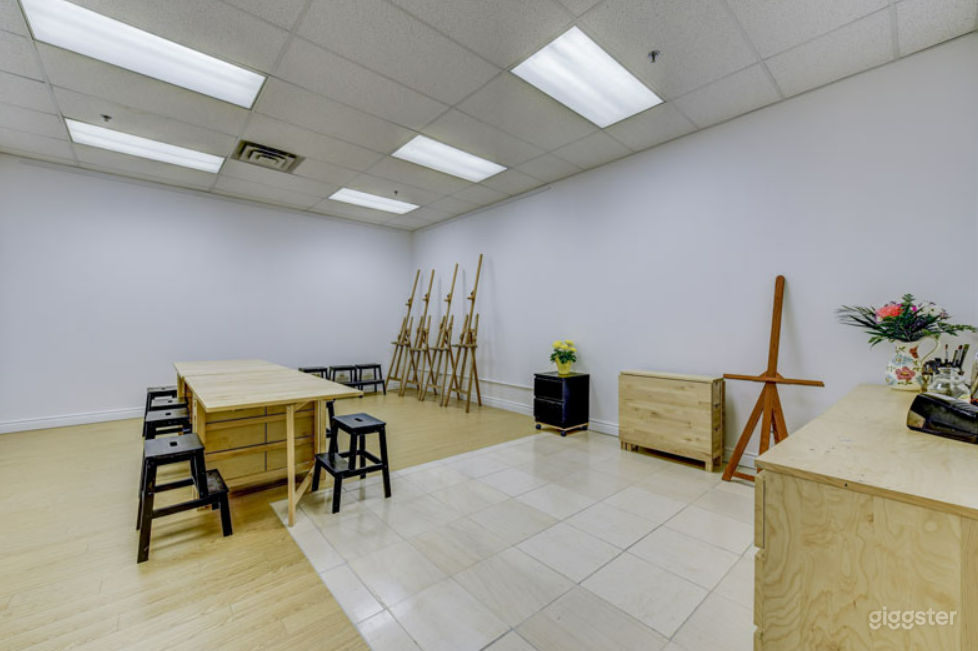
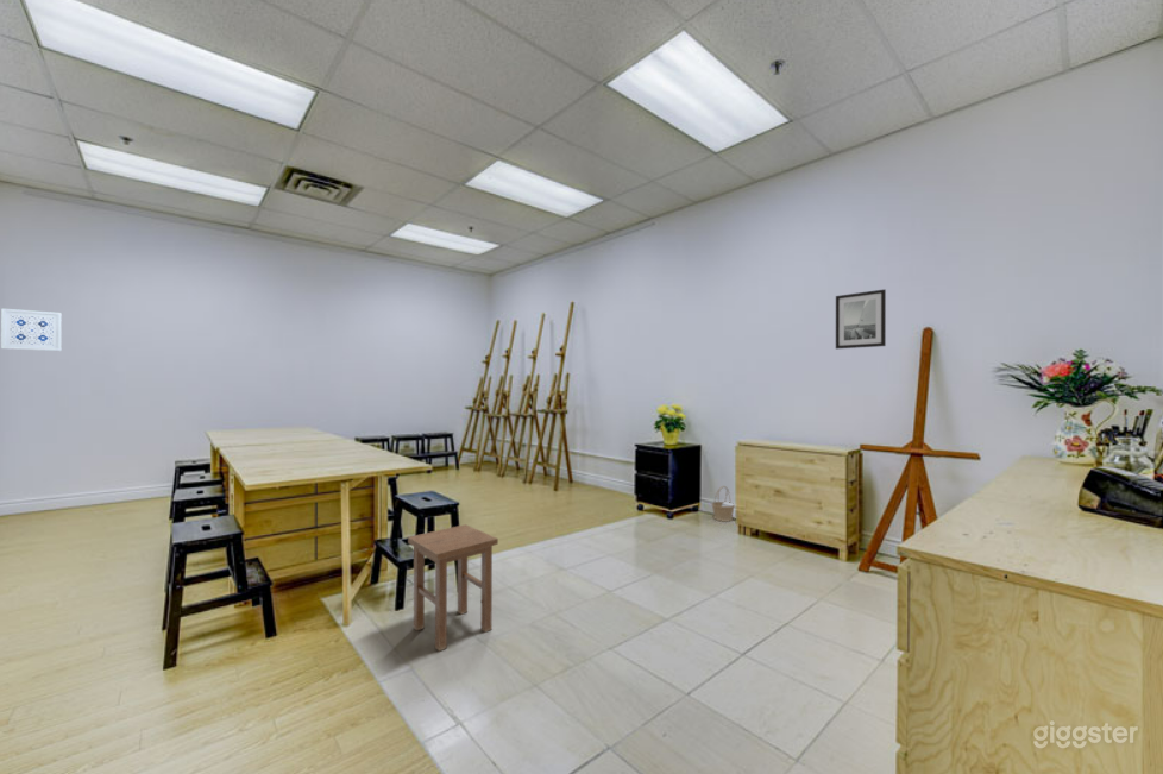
+ wall art [0,307,63,352]
+ wall art [835,288,887,350]
+ stool [407,523,499,653]
+ basket [710,485,736,523]
